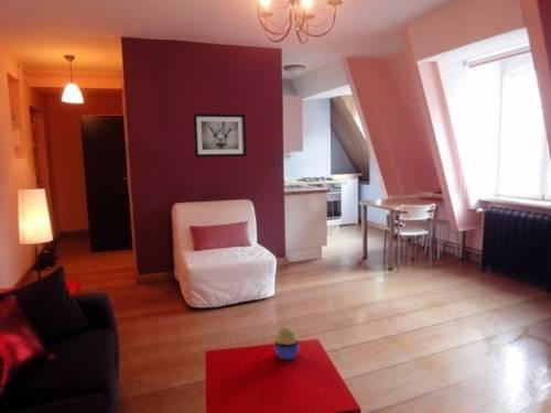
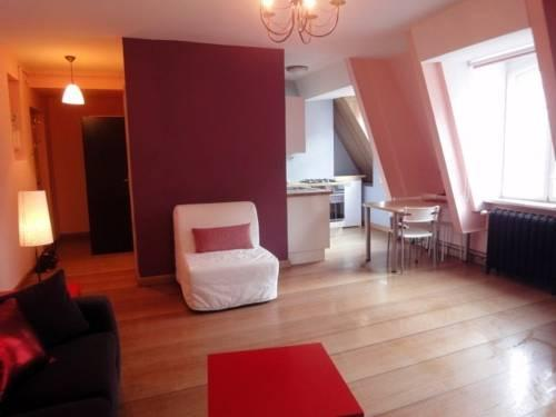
- wall art [192,112,248,159]
- decorative egg [273,325,300,360]
